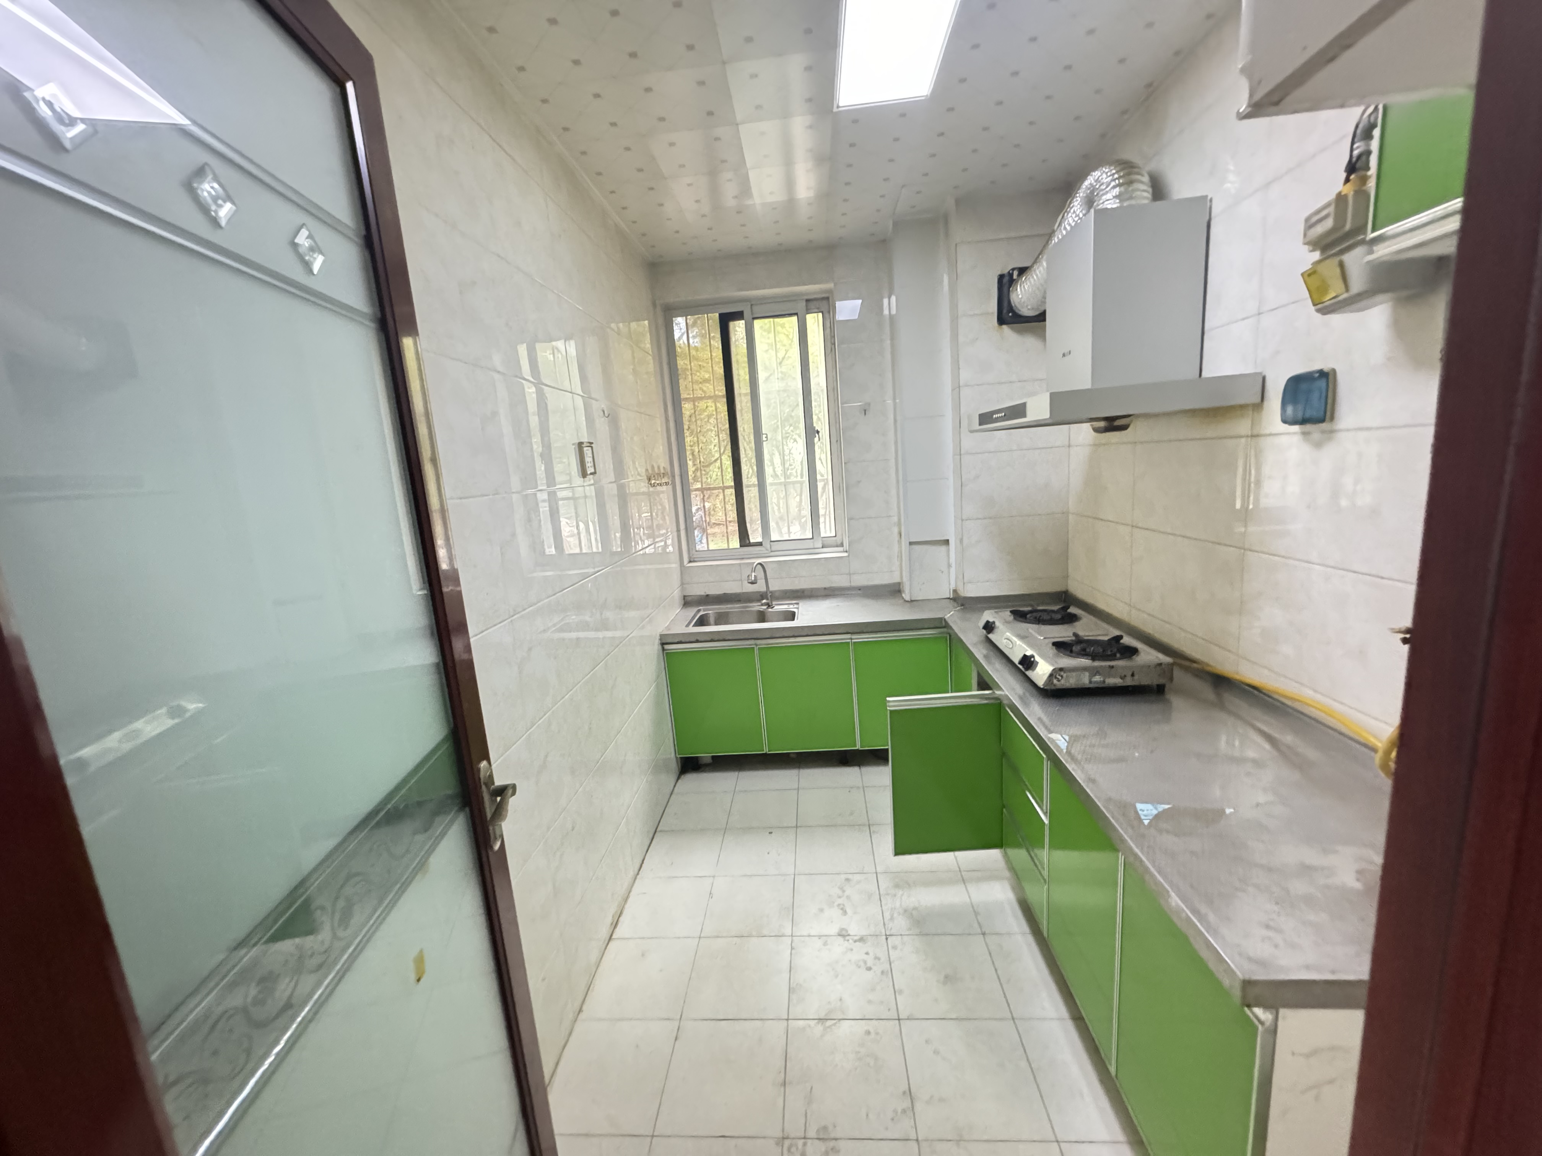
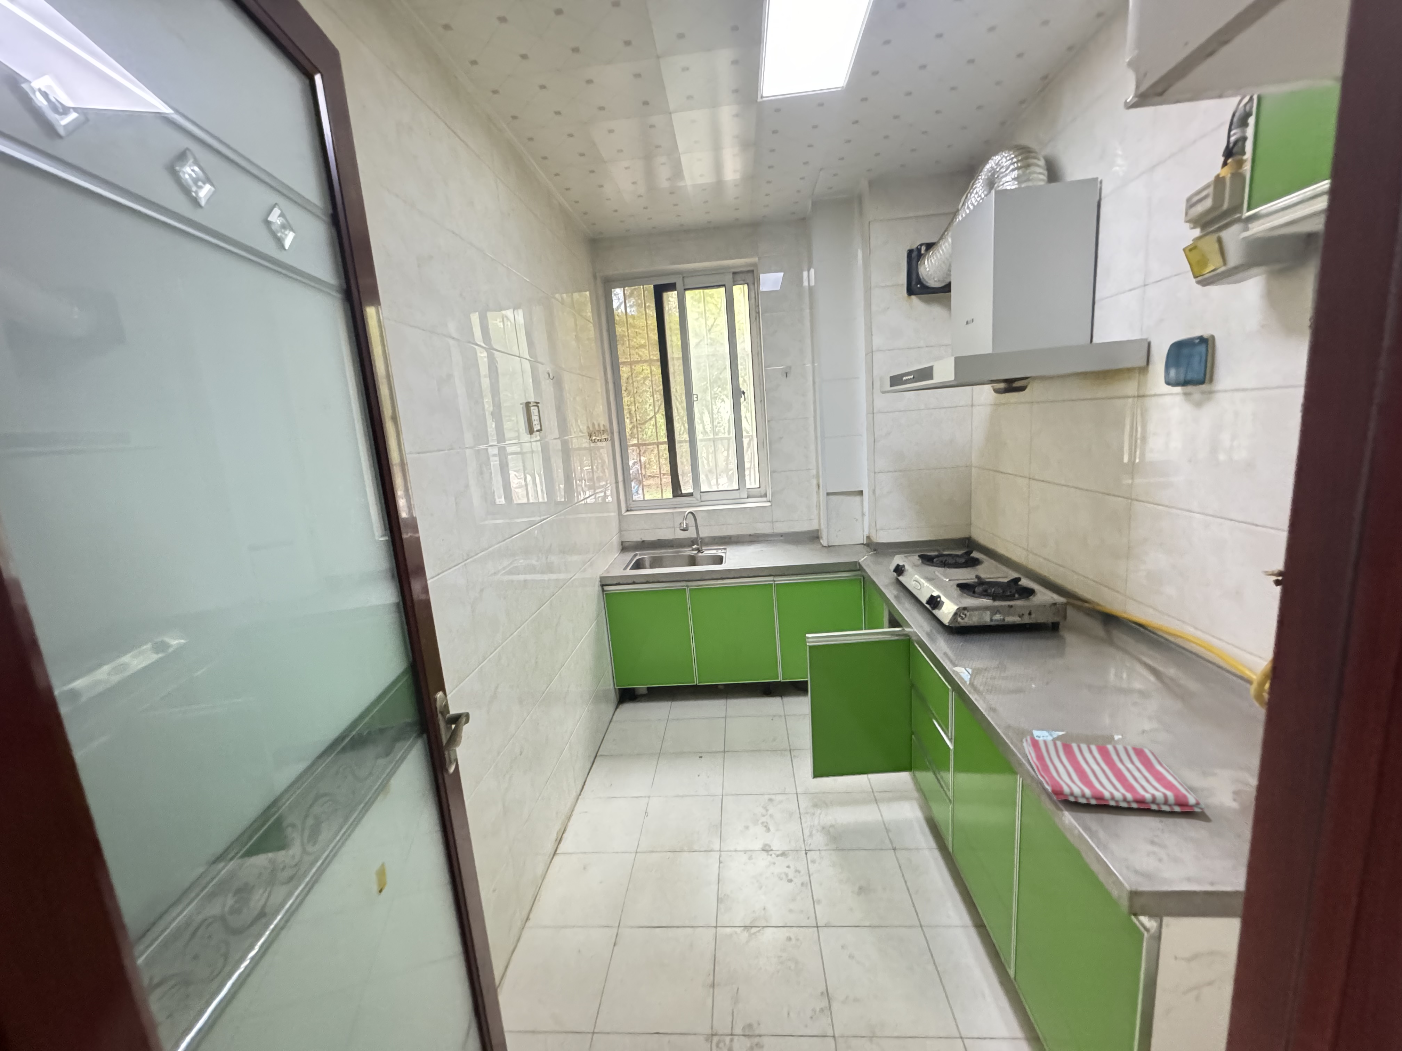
+ dish towel [1022,735,1205,811]
